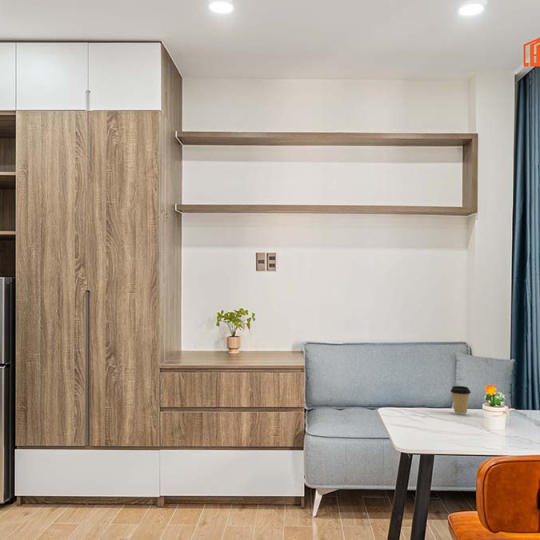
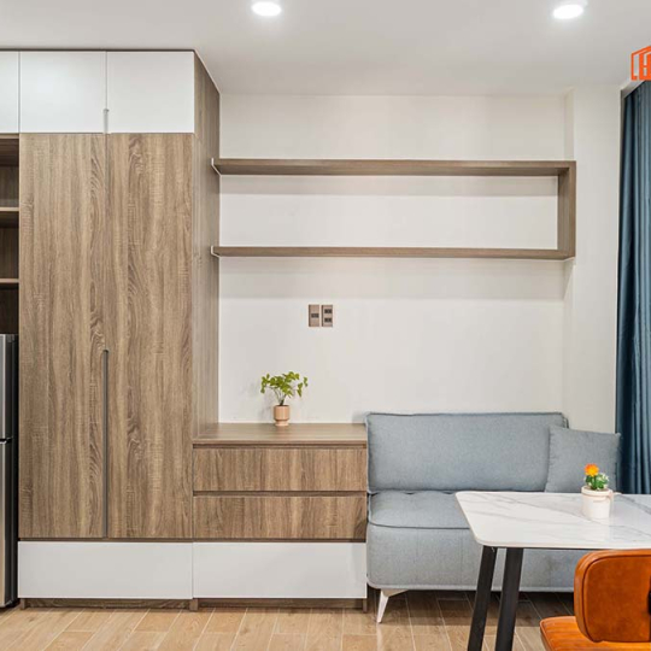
- coffee cup [449,385,472,416]
